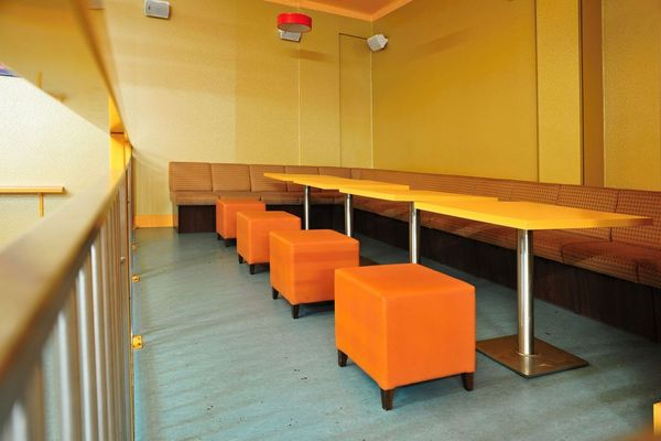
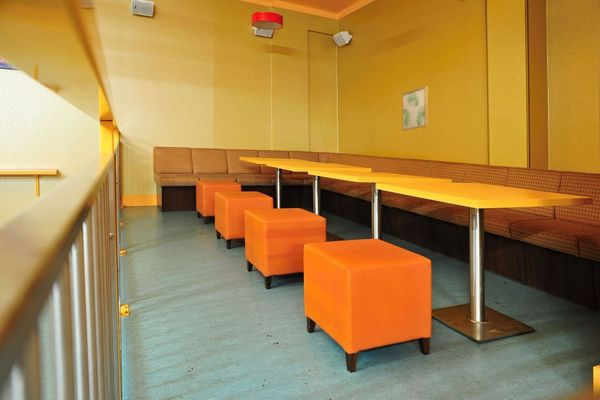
+ wall art [401,85,429,132]
